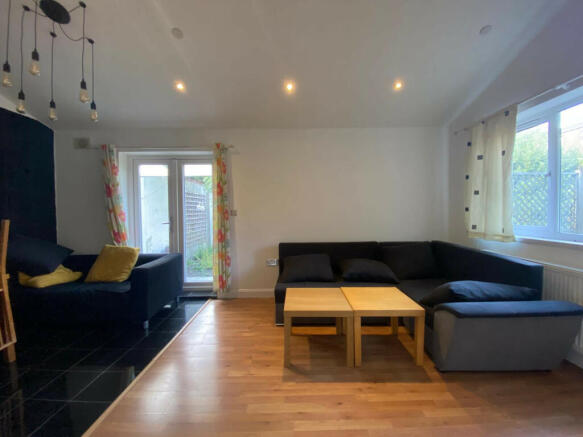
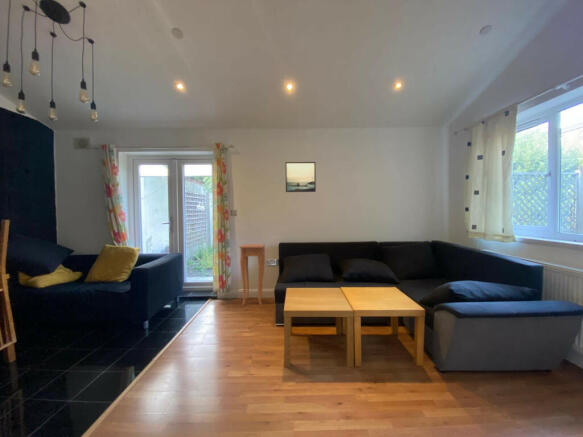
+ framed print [284,161,317,193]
+ side table [239,243,266,306]
